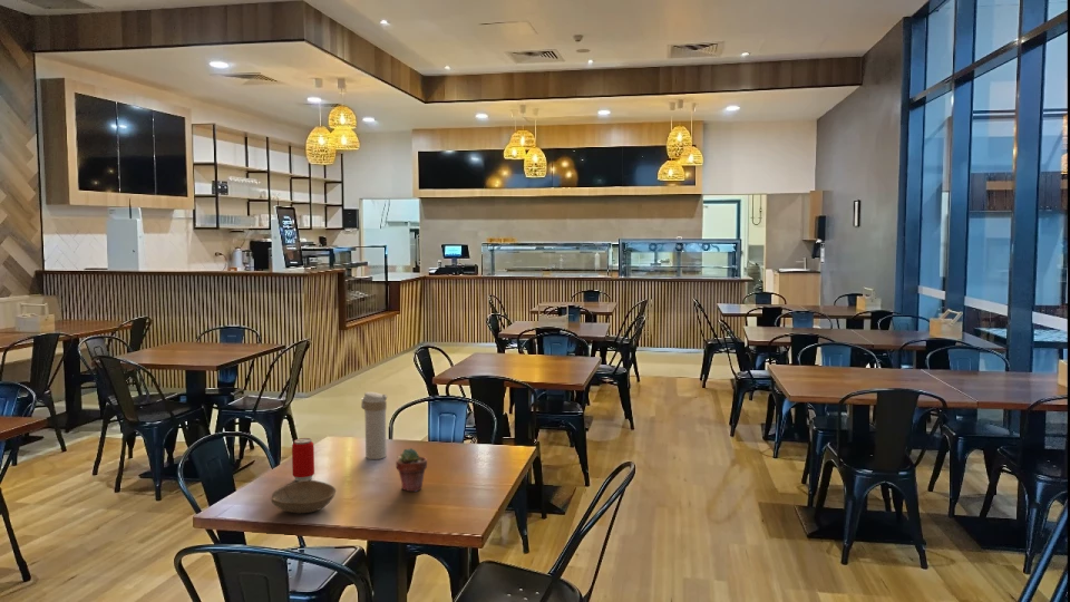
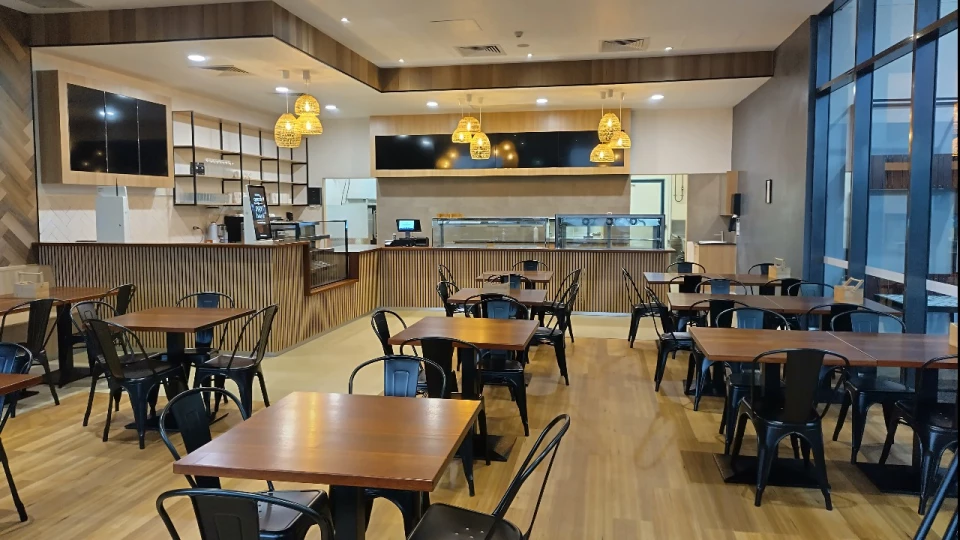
- potted succulent [395,447,428,493]
- beverage can [291,437,315,482]
- bowl [270,479,337,514]
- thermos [360,391,388,460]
